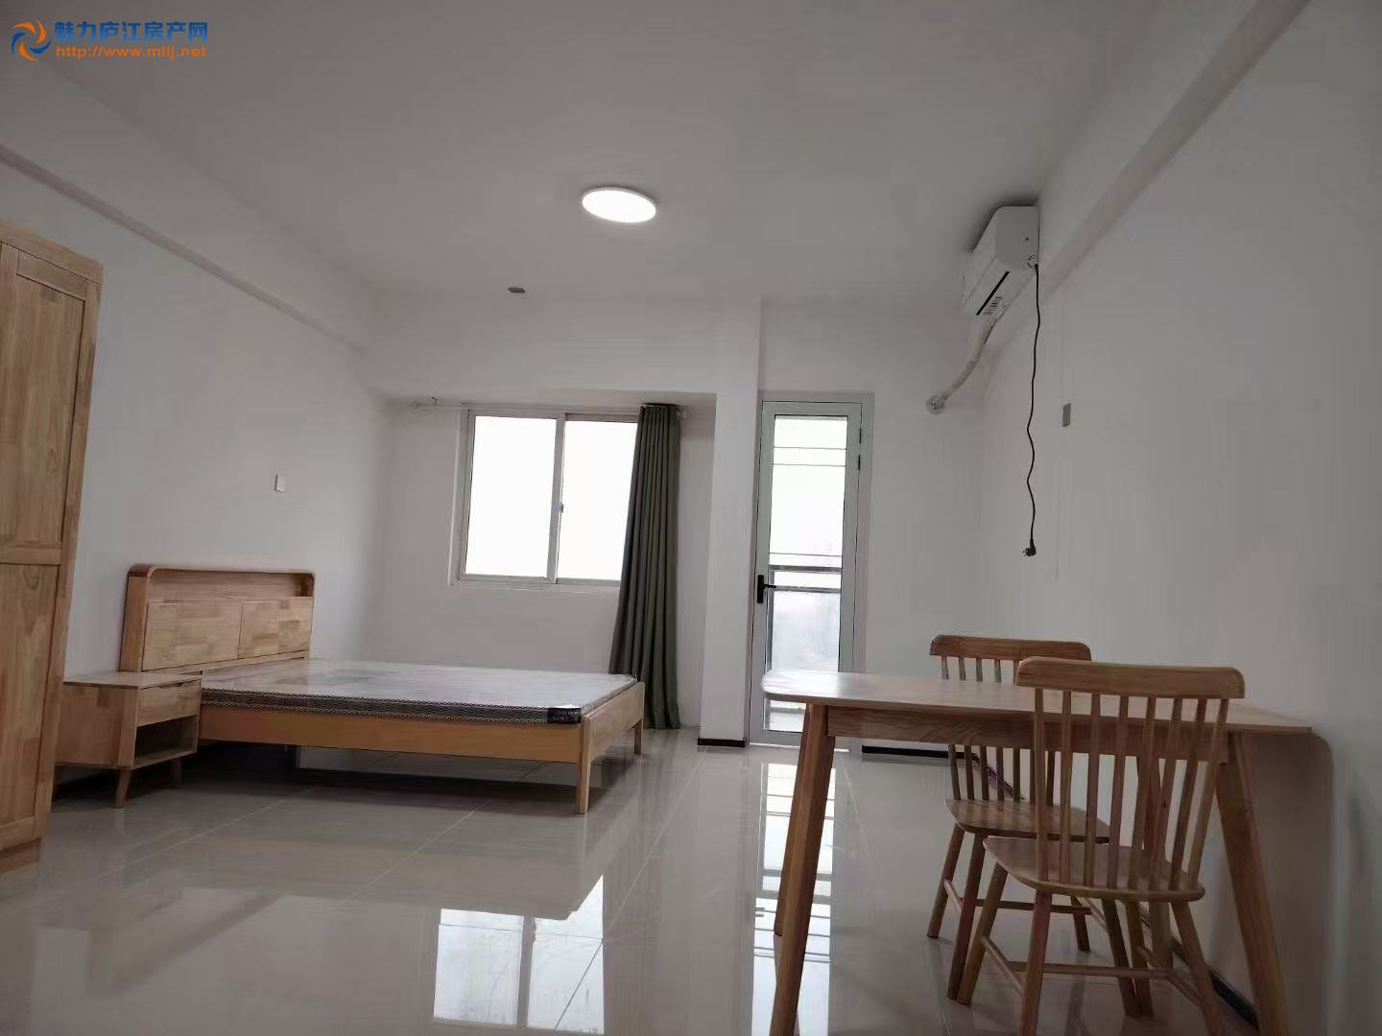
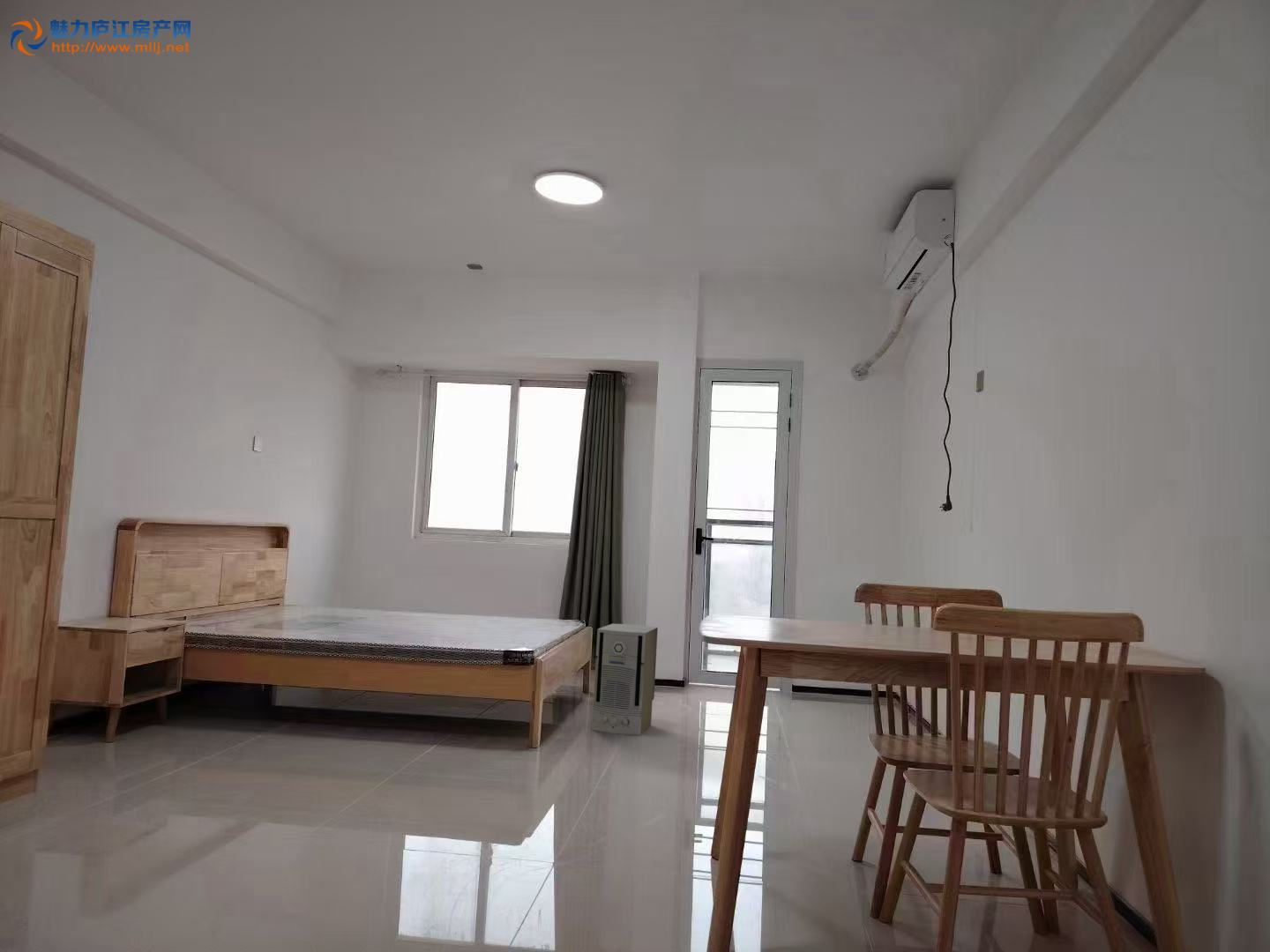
+ air purifier [591,623,659,736]
